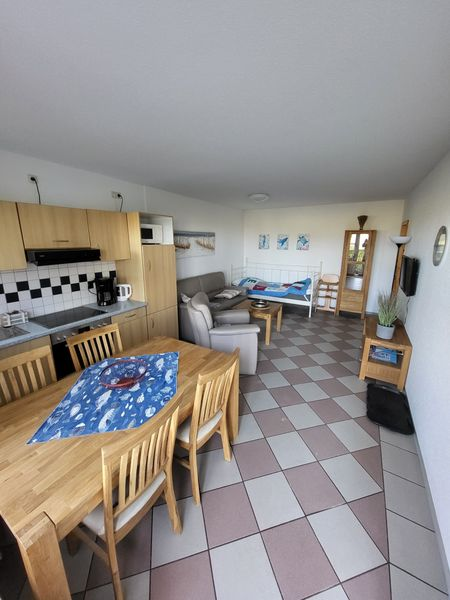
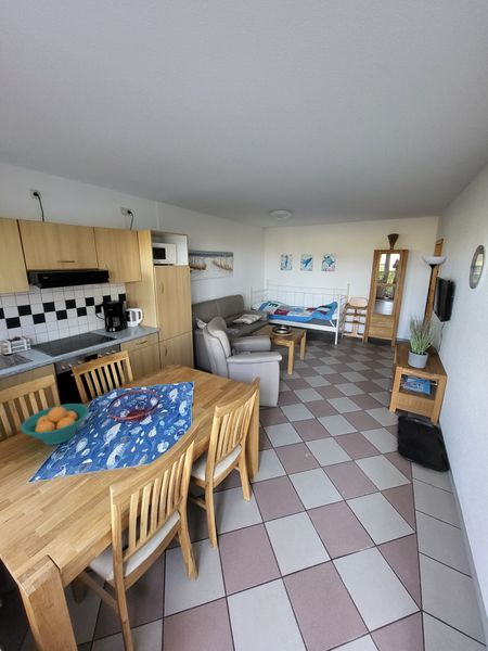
+ fruit bowl [20,403,90,446]
